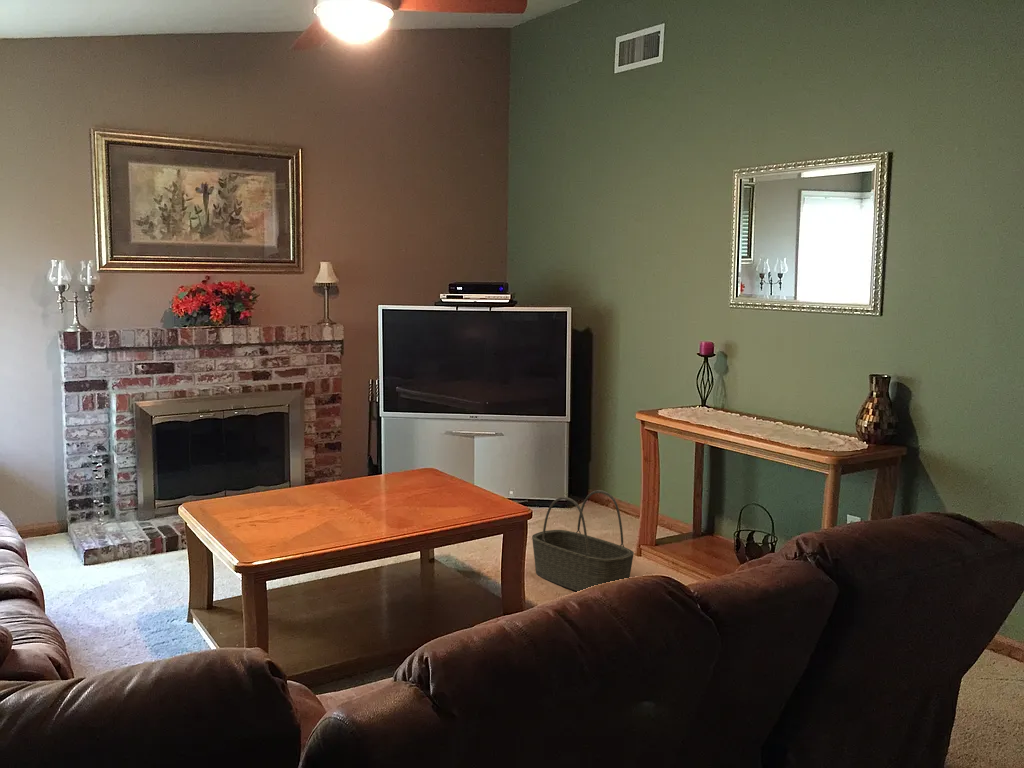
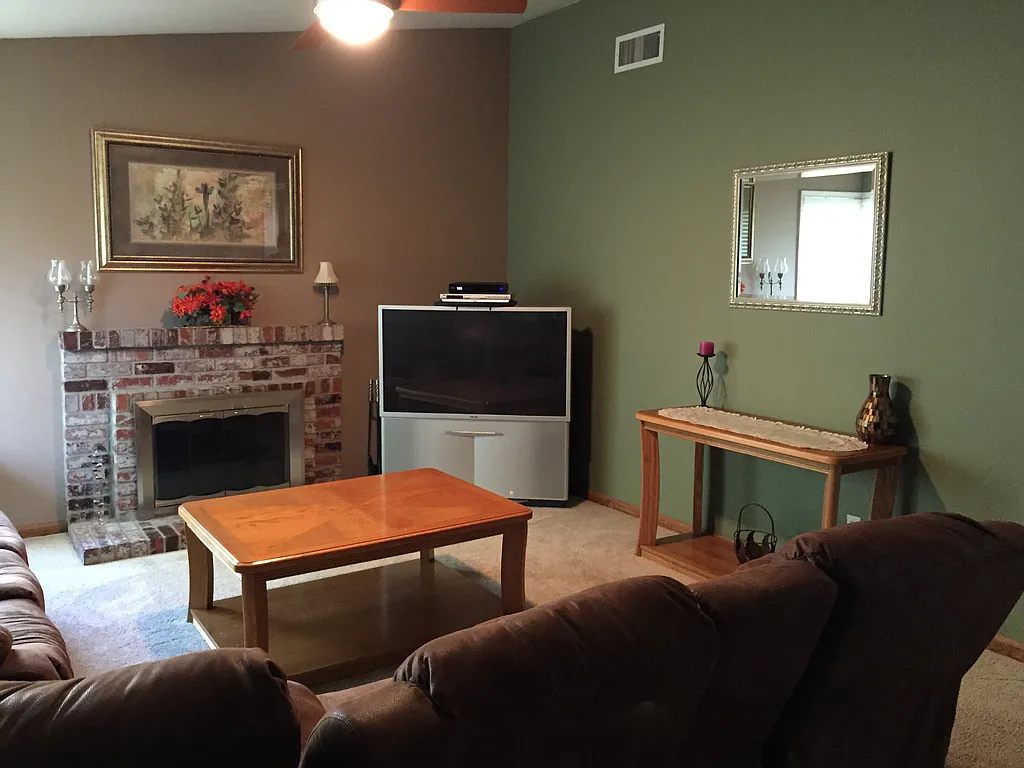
- basket [531,489,635,592]
